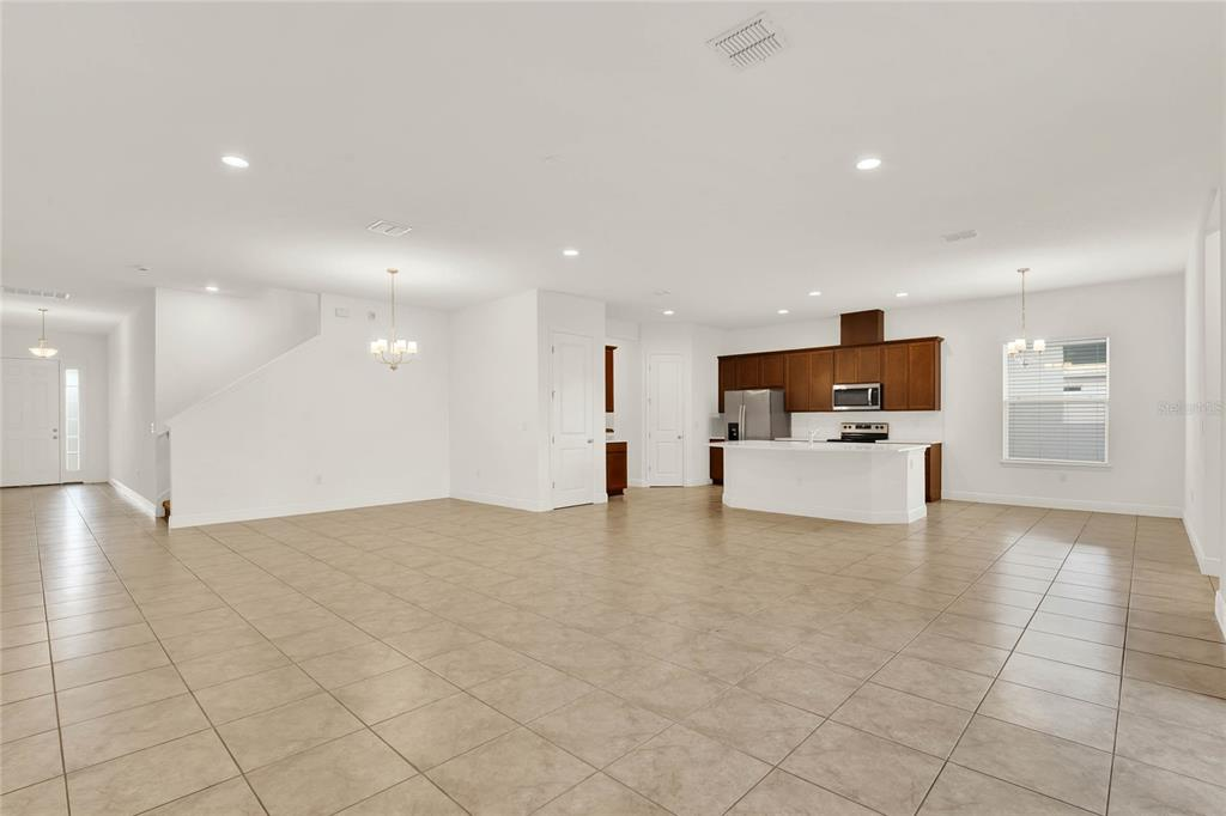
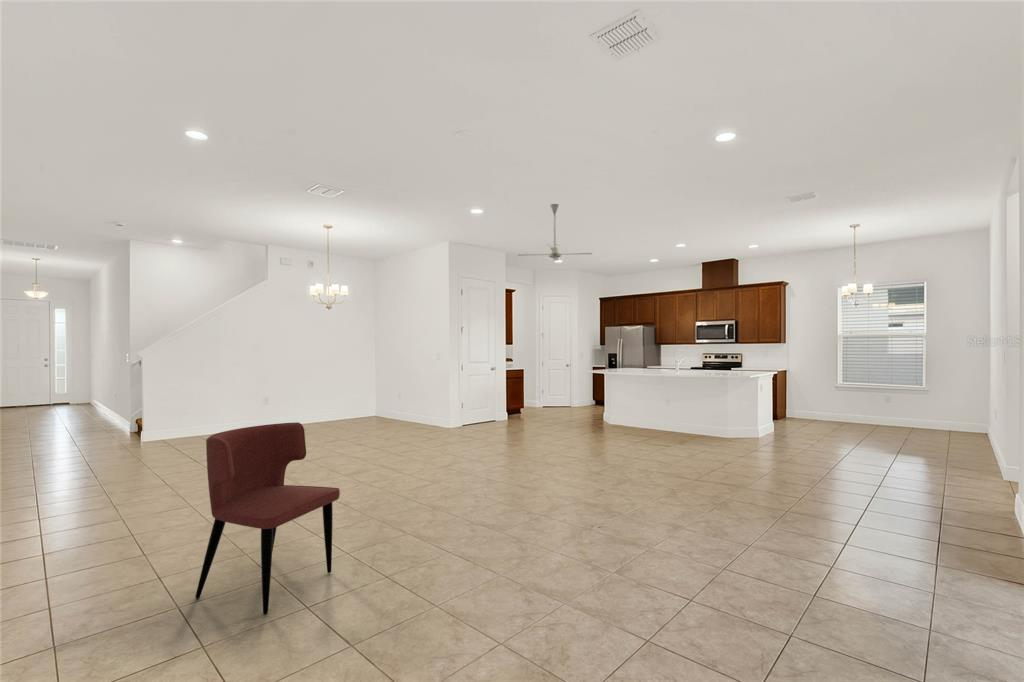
+ dining chair [194,421,341,615]
+ ceiling fan [517,203,593,261]
